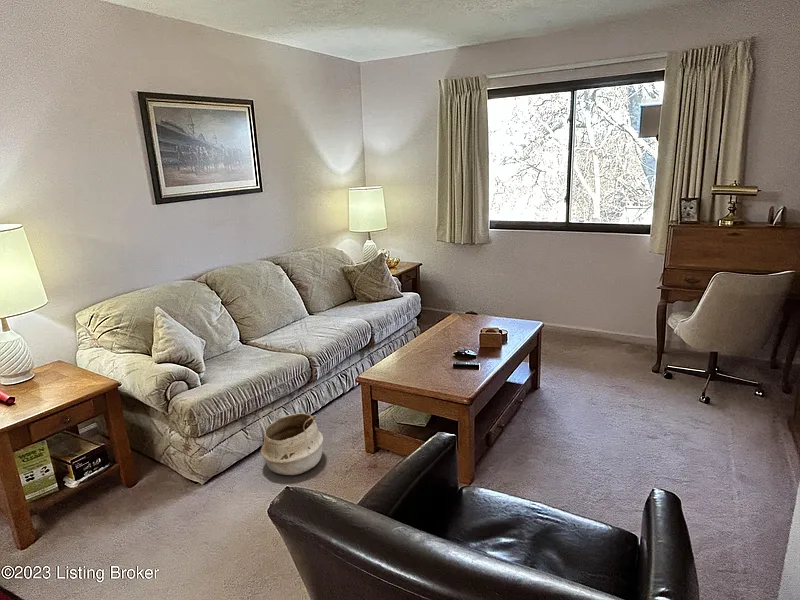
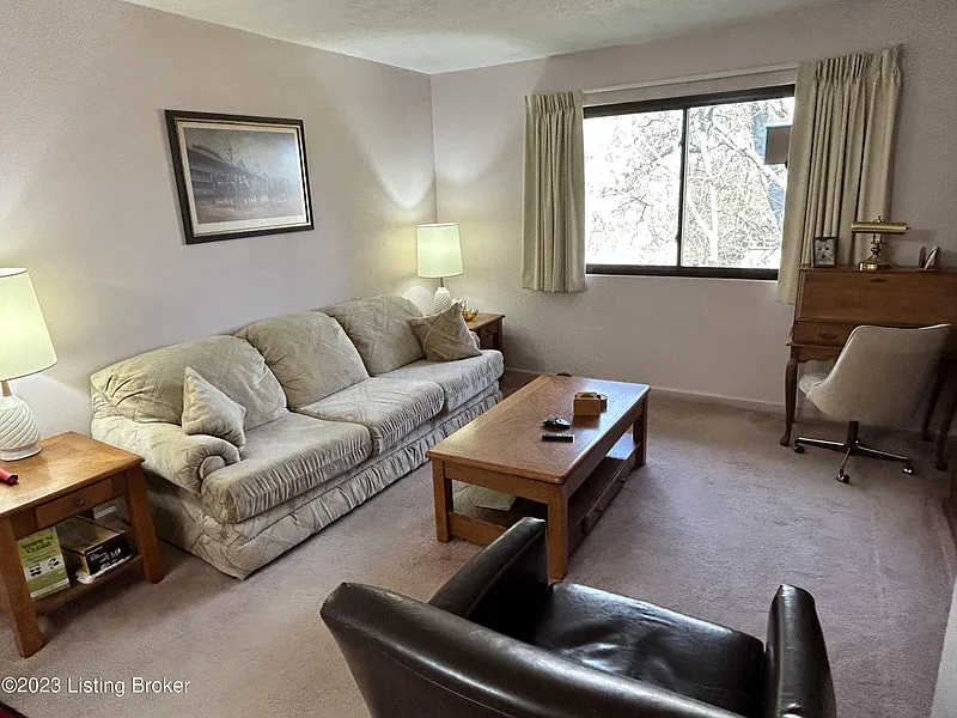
- woven basket [259,408,324,476]
